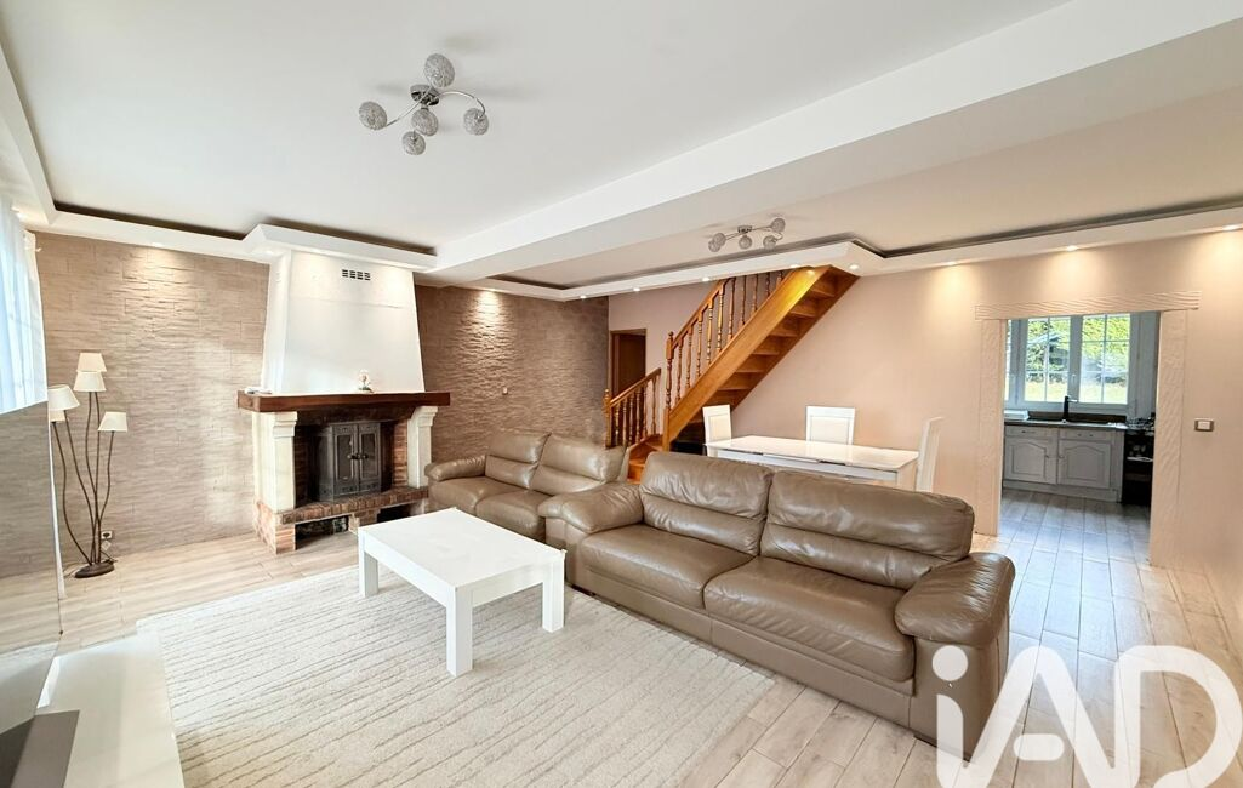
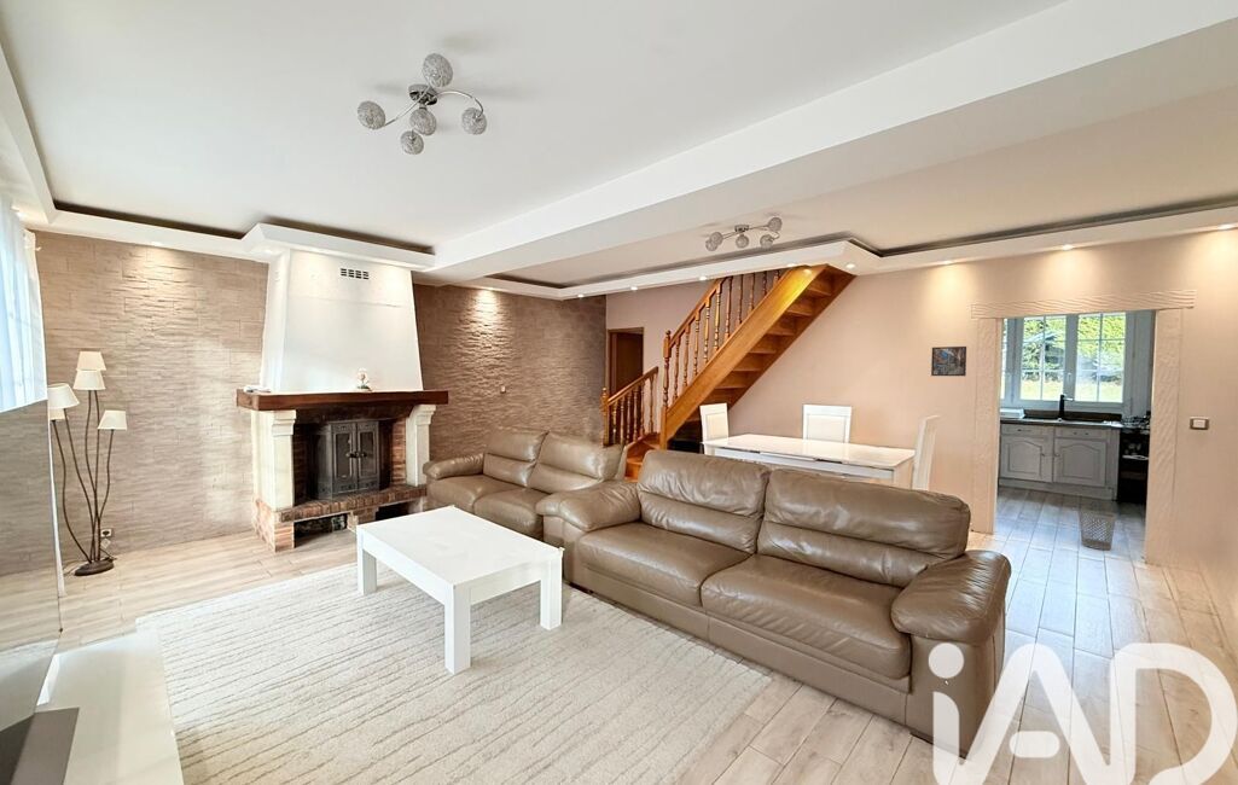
+ wastebasket [1079,508,1117,551]
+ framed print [930,345,967,377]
